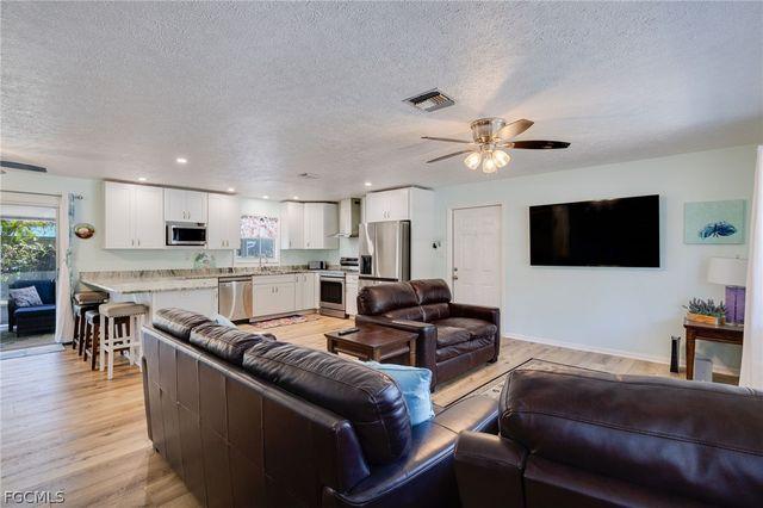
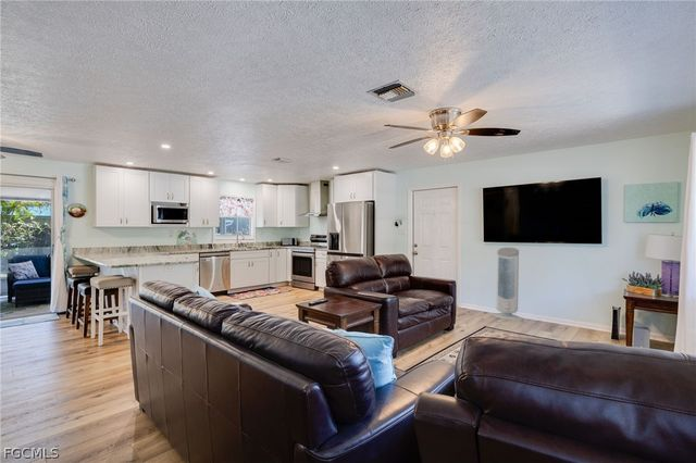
+ air purifier [490,247,524,322]
